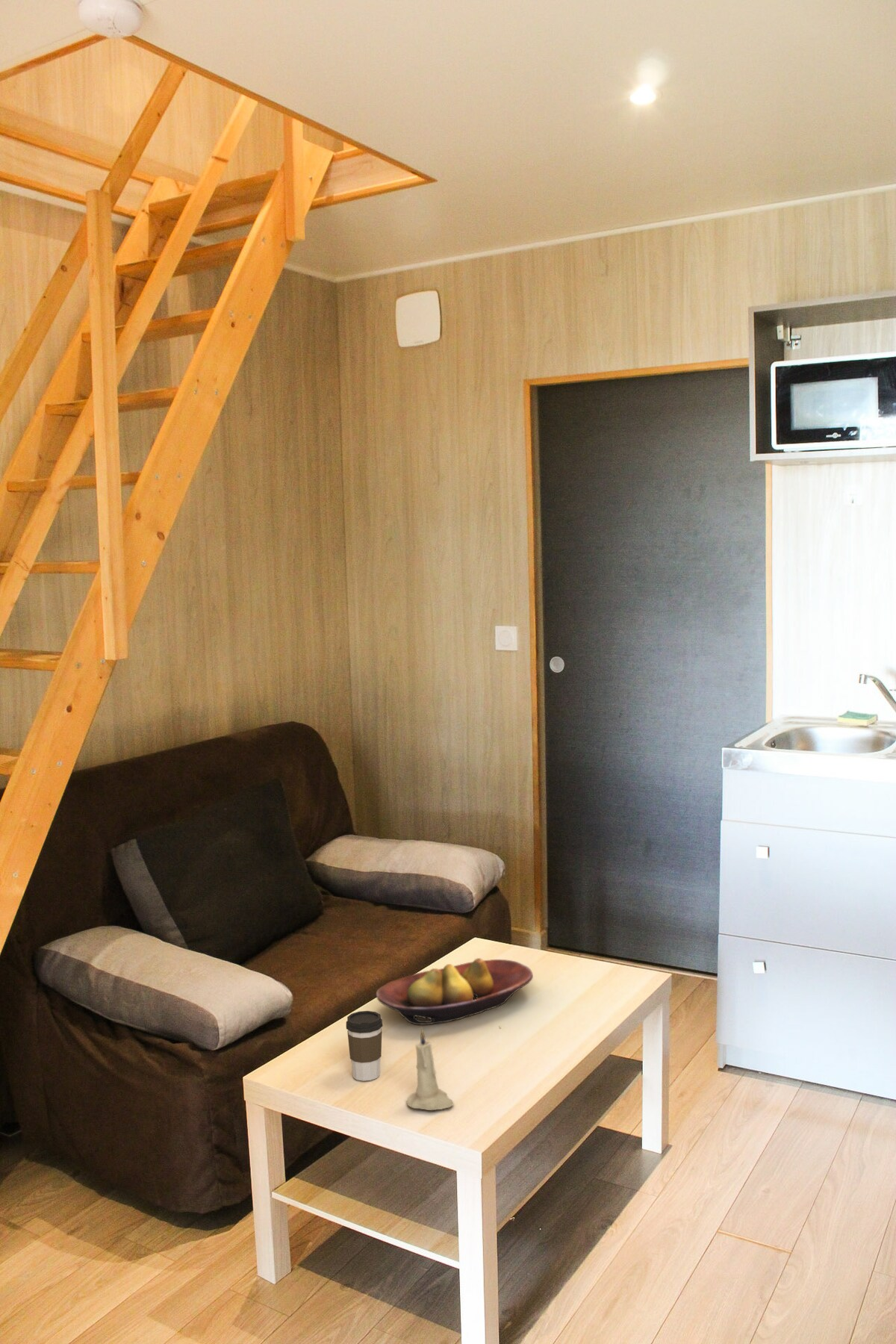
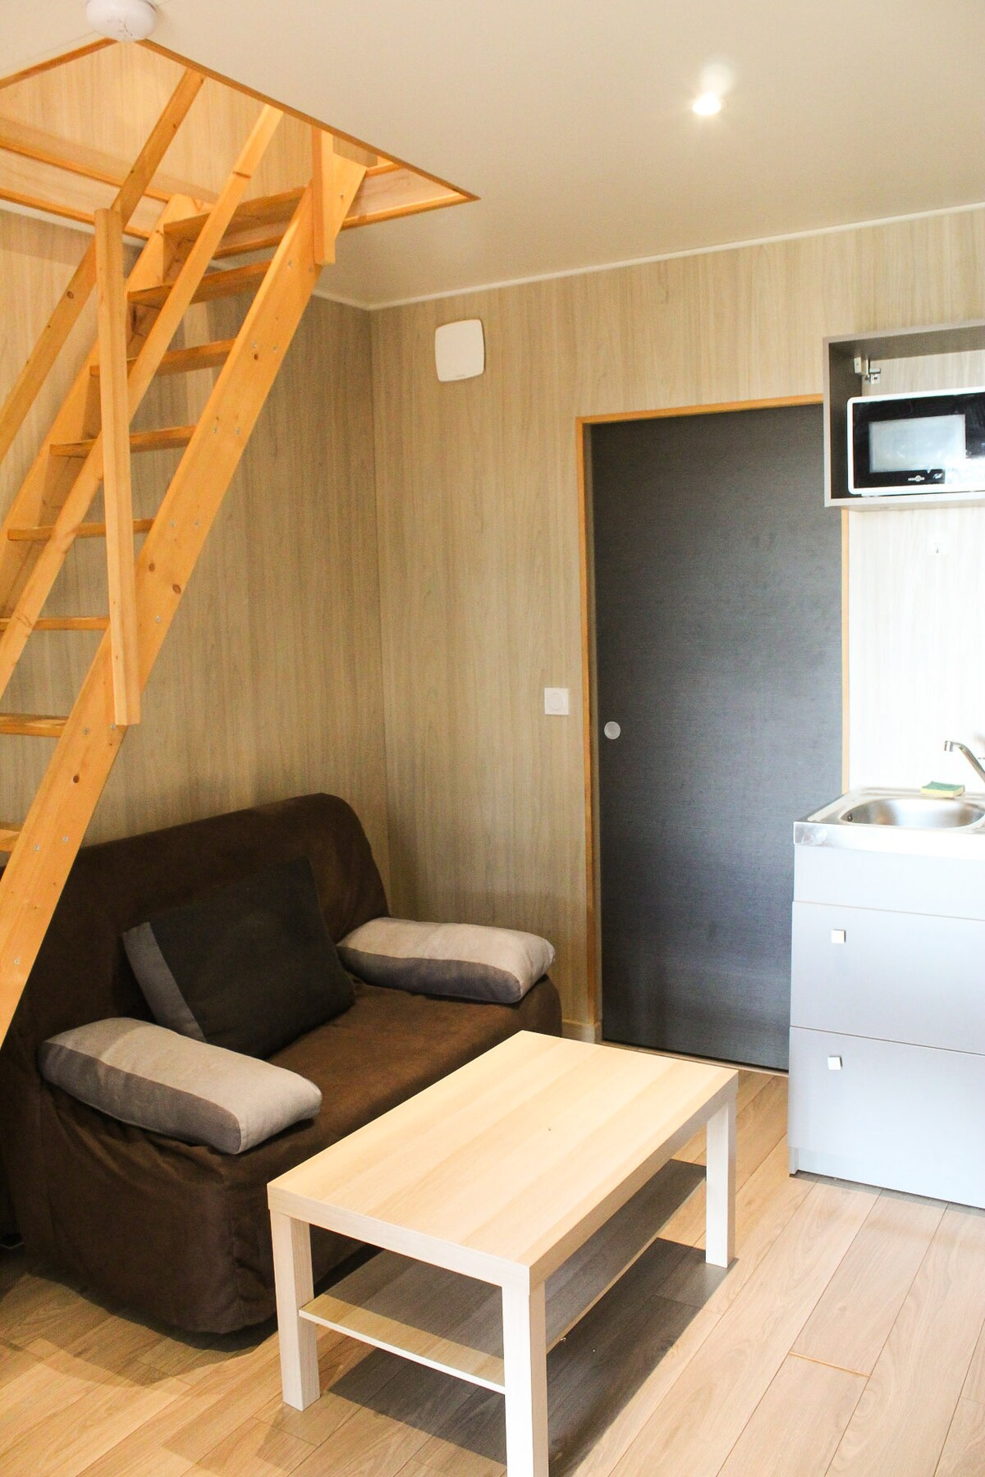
- candle [406,1027,455,1111]
- coffee cup [346,1010,384,1082]
- fruit bowl [376,957,534,1025]
